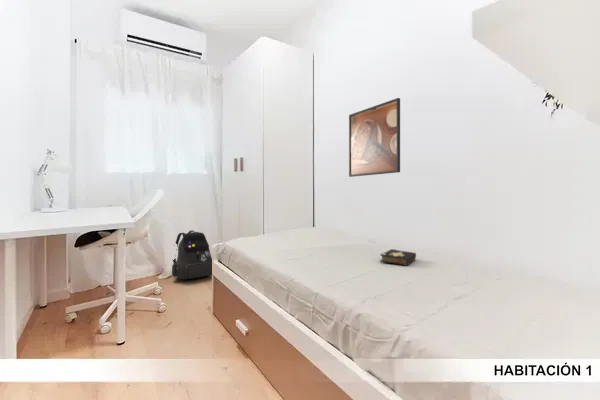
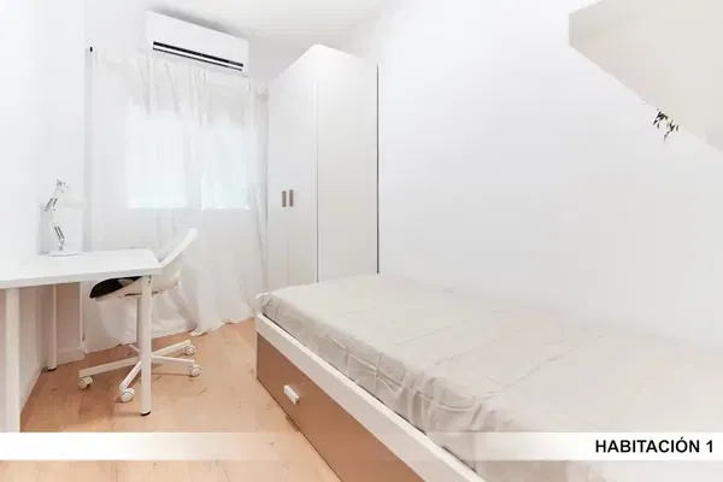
- backpack [171,229,213,280]
- hardback book [379,248,417,267]
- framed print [348,97,401,178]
